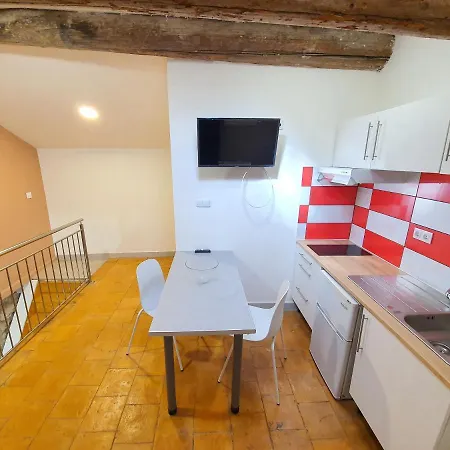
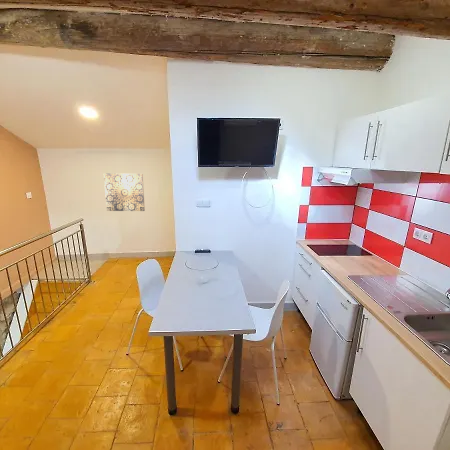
+ wall art [103,172,146,212]
